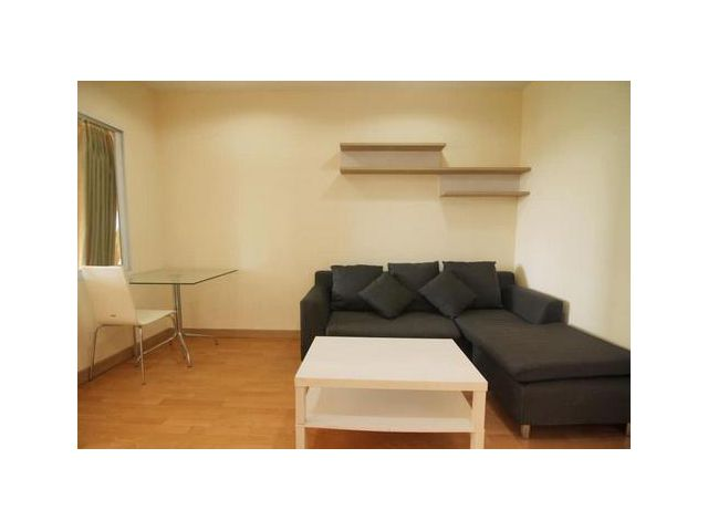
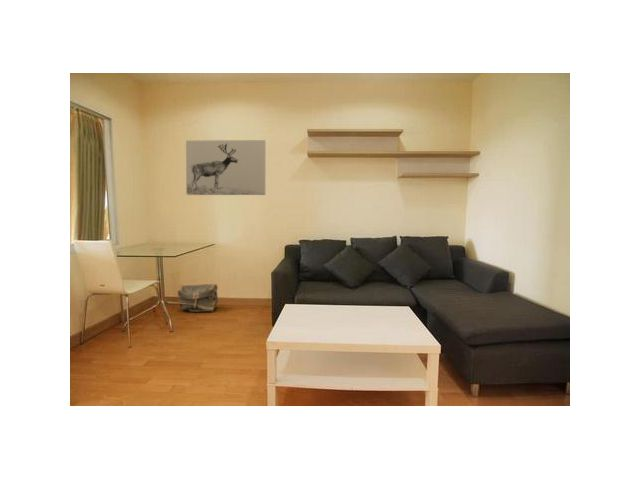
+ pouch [177,283,219,312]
+ wall art [185,139,266,196]
